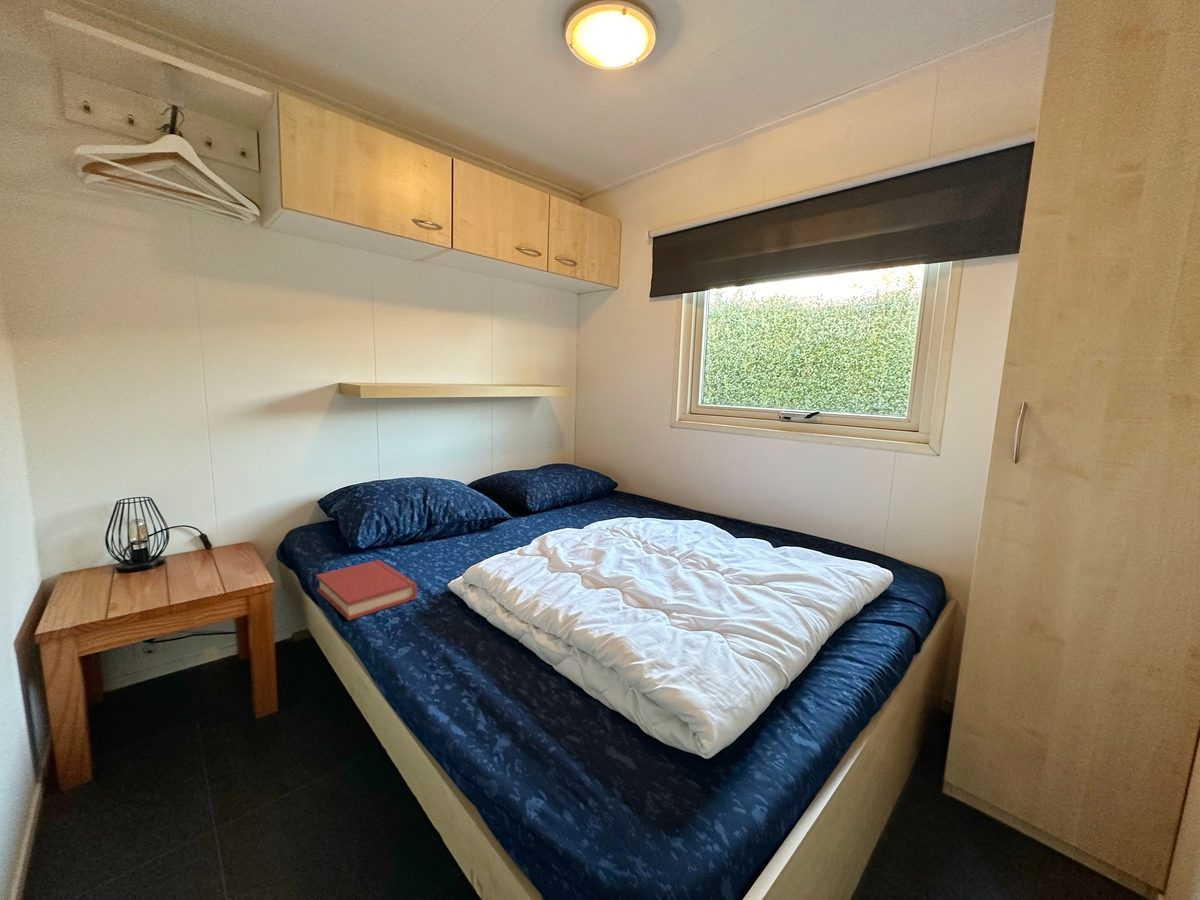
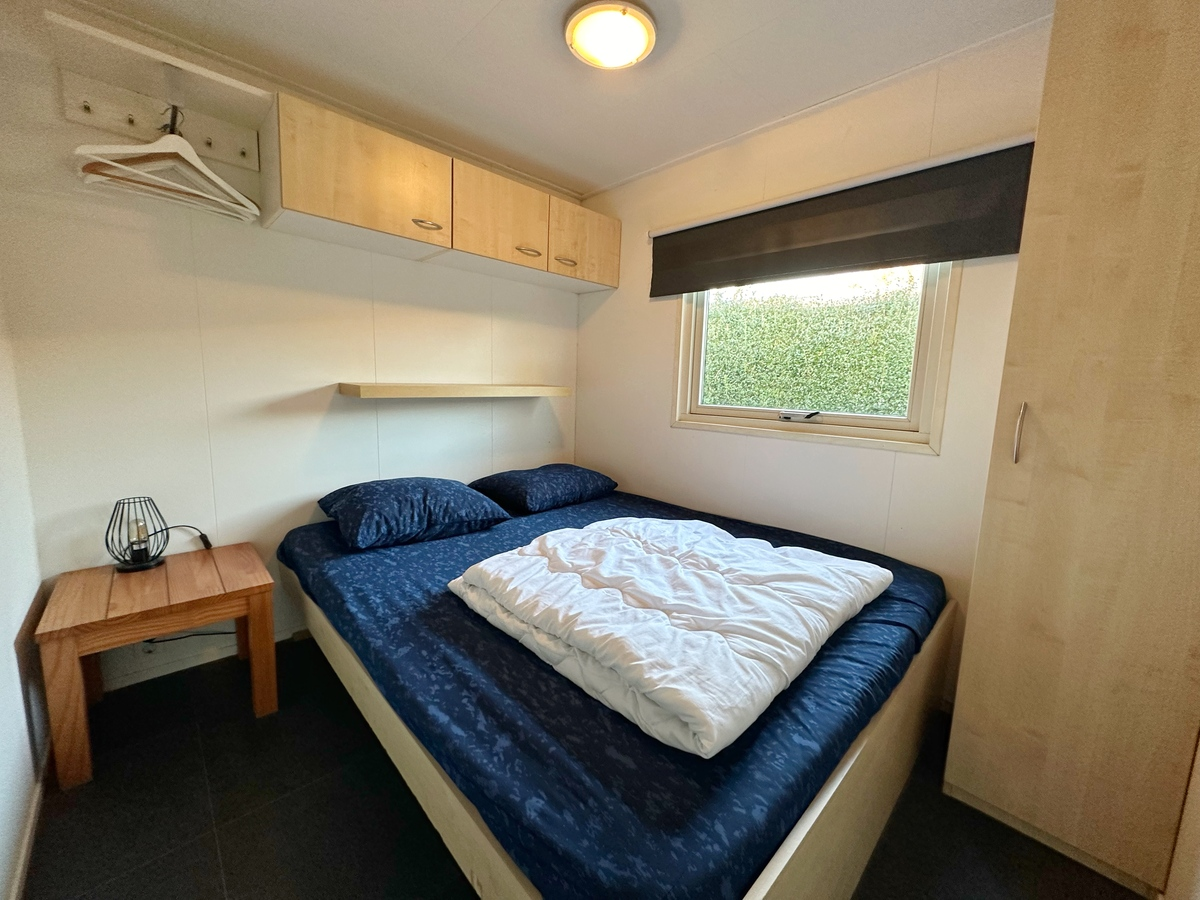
- hardback book [315,559,418,621]
